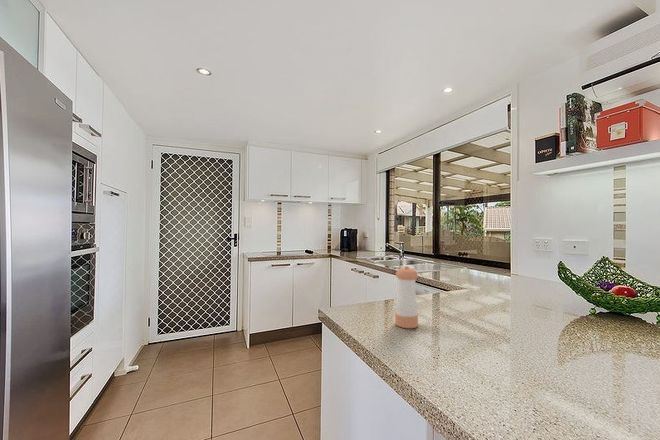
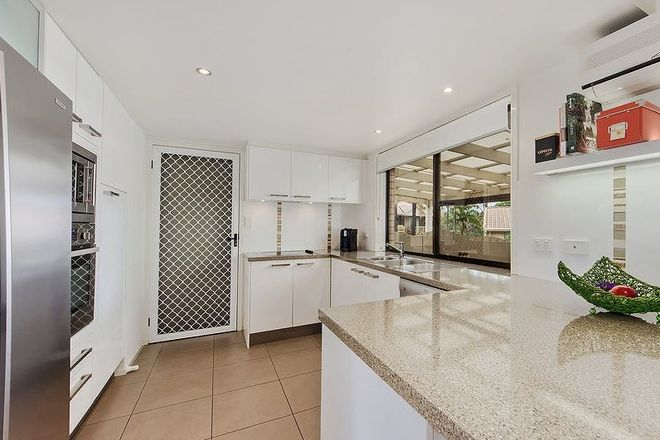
- pepper shaker [394,265,419,329]
